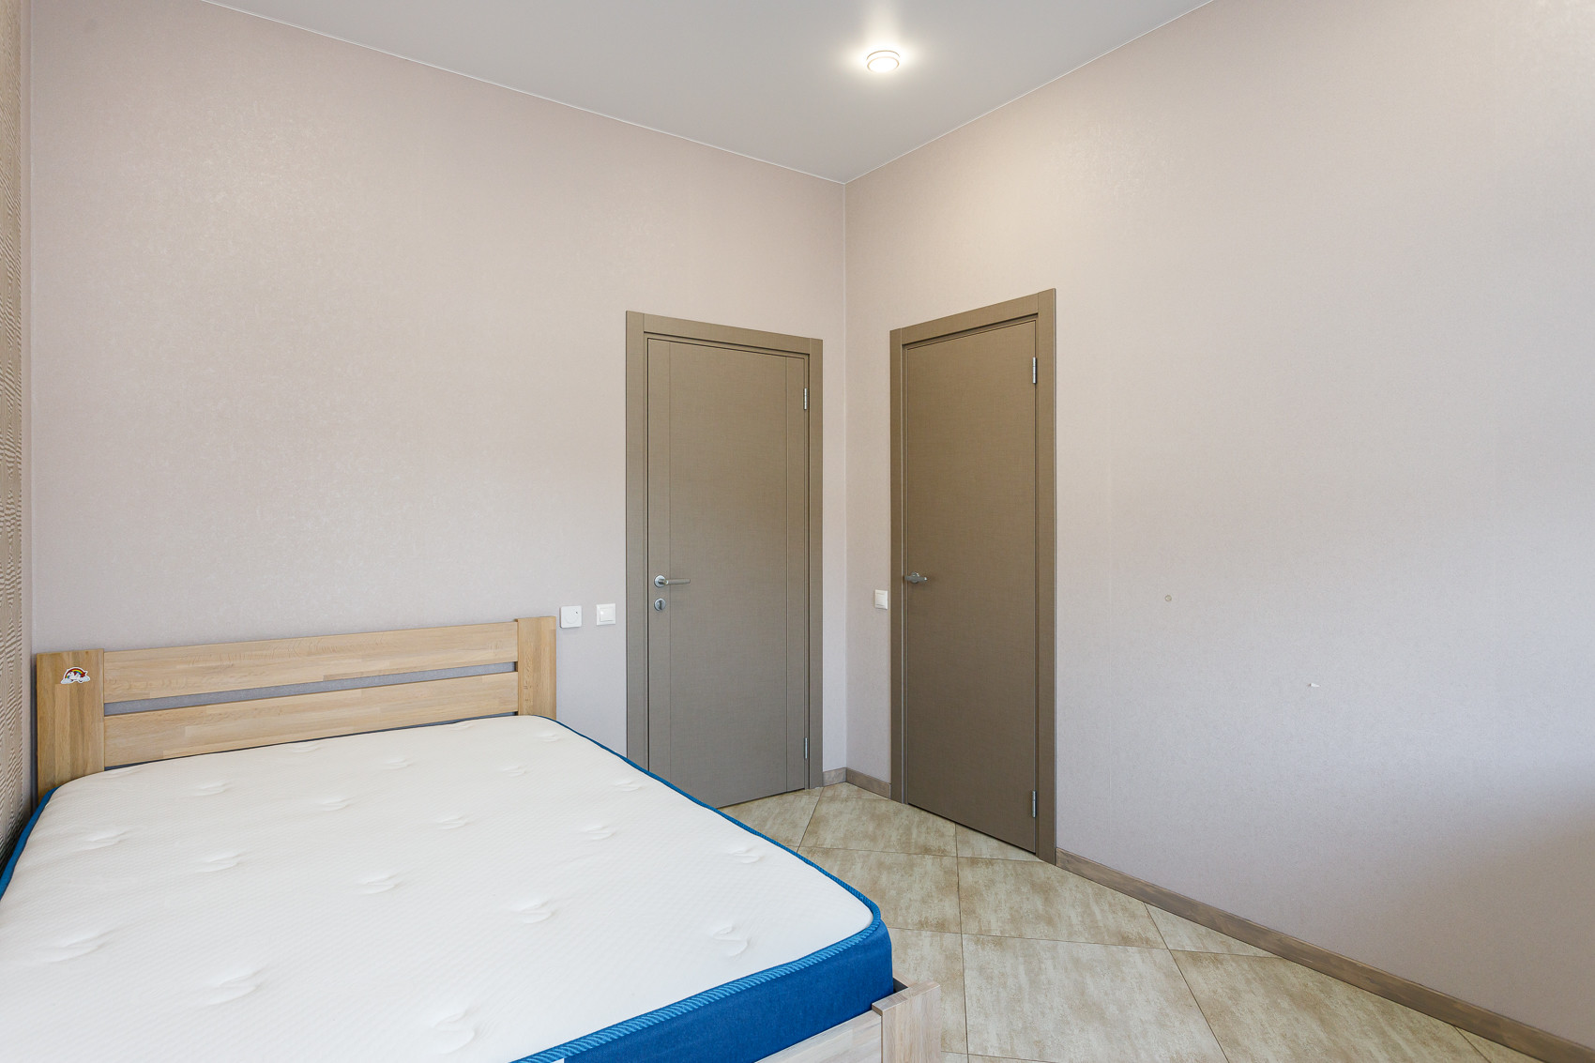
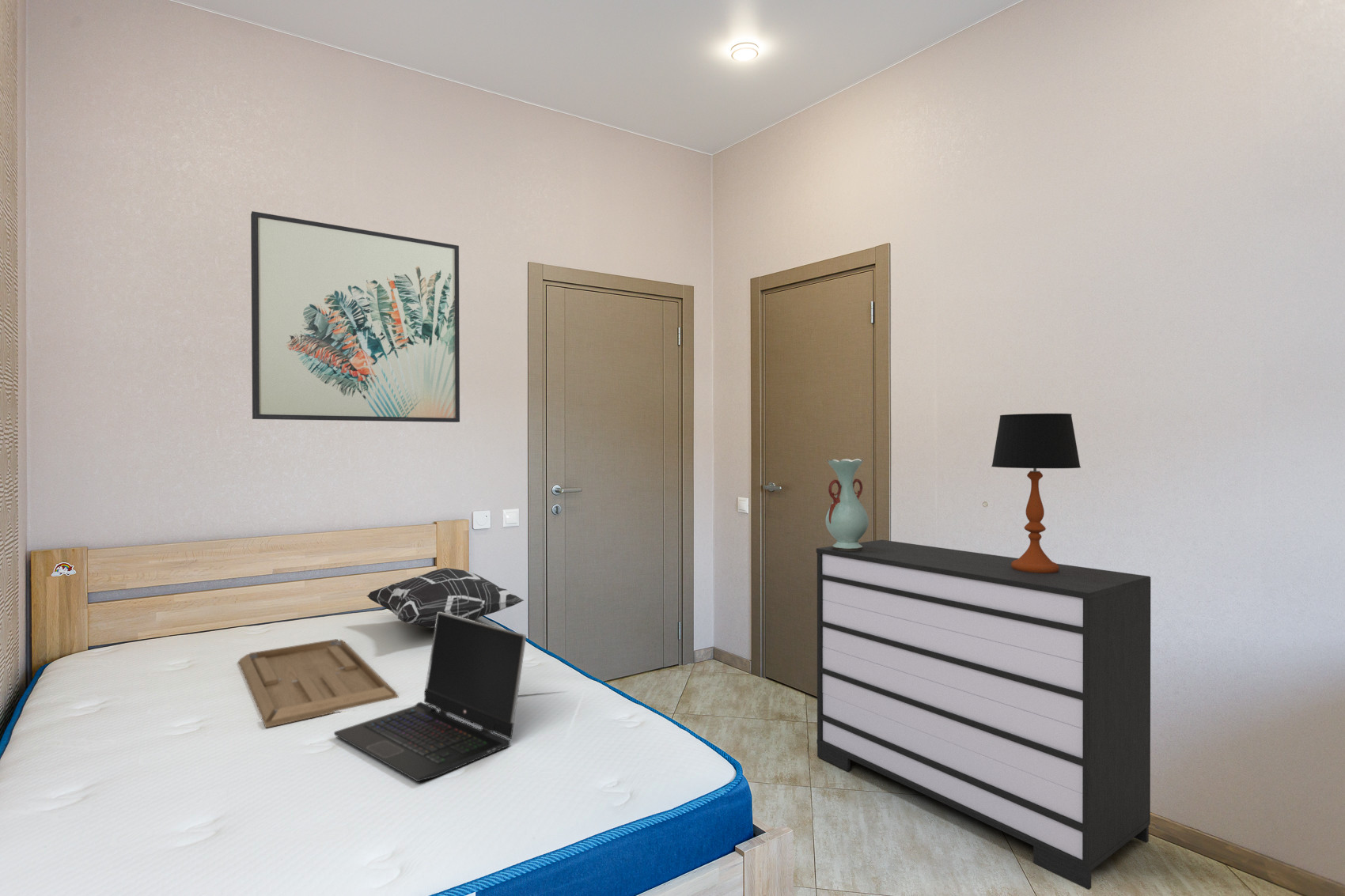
+ wall art [250,210,460,423]
+ tray [237,638,399,728]
+ dresser [816,539,1151,890]
+ table lamp [991,413,1082,573]
+ laptop computer [333,612,527,782]
+ decorative pillow [366,567,525,629]
+ decorative vase [824,458,870,551]
